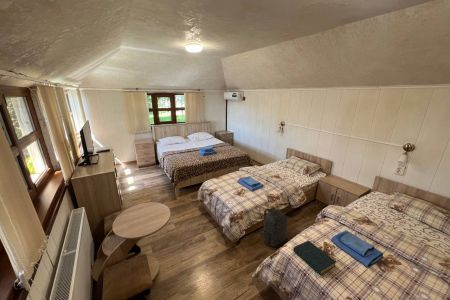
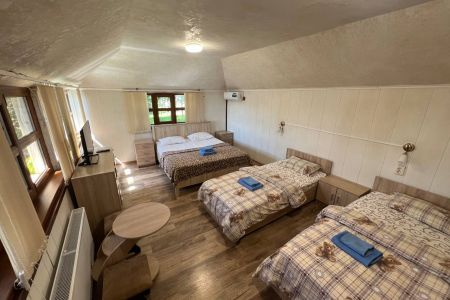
- backpack [260,205,288,248]
- hardback book [292,239,337,276]
